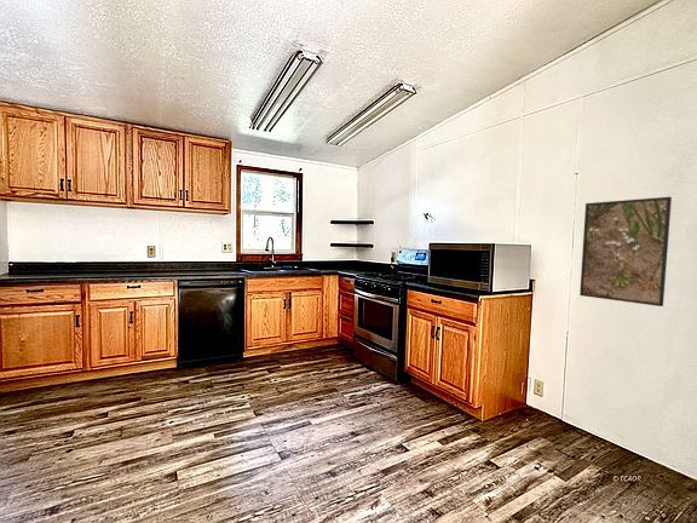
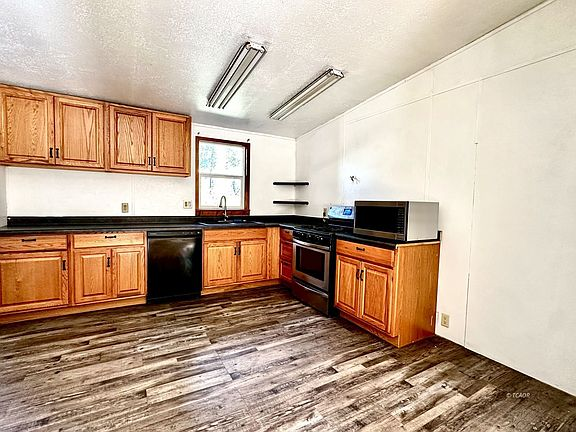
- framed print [578,196,673,308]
